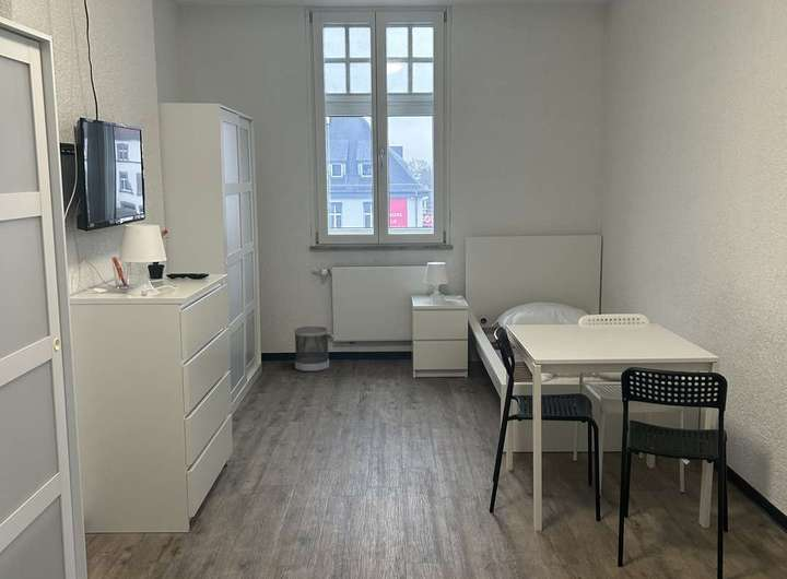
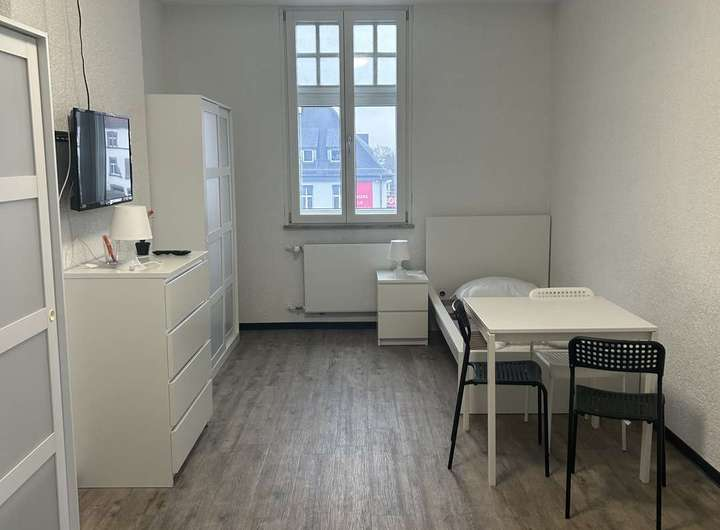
- wastebasket [293,326,330,373]
